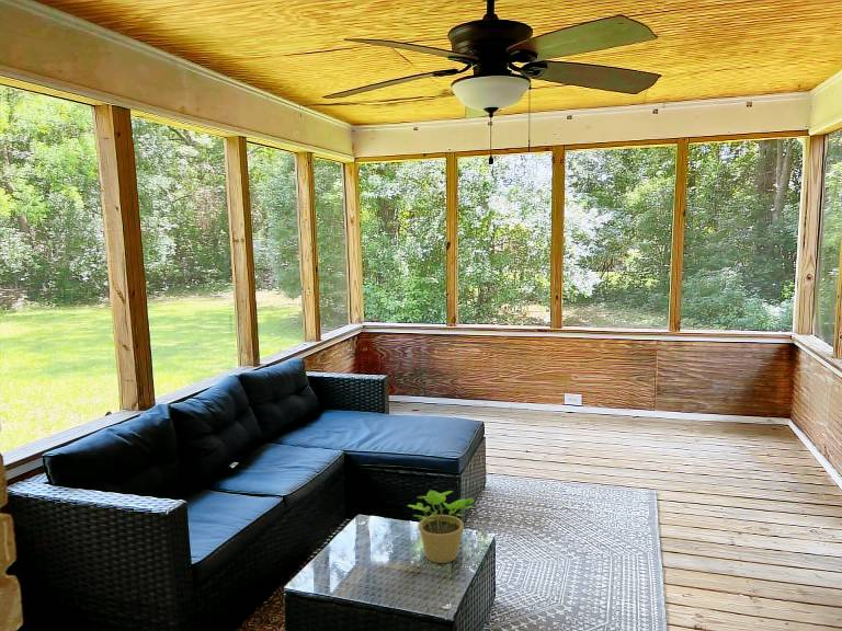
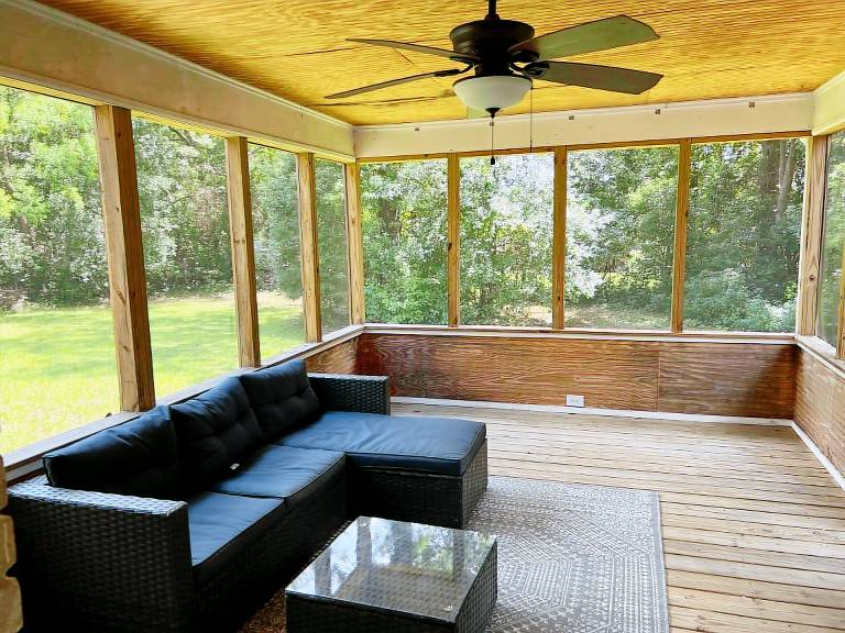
- potted plant [407,489,475,564]
